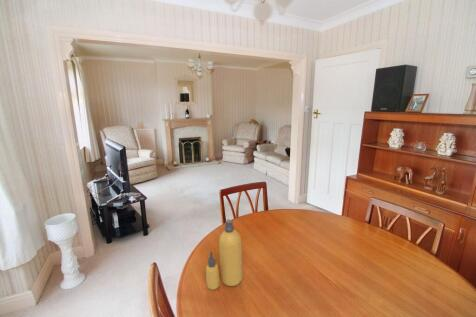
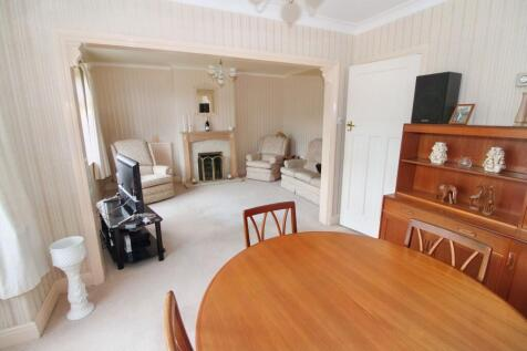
- bottle [205,218,243,291]
